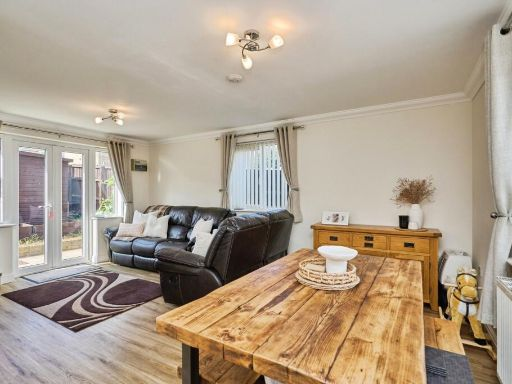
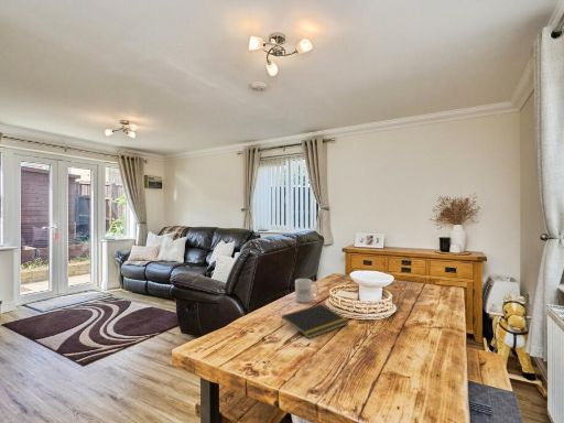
+ notepad [280,303,350,339]
+ mug [294,278,319,304]
